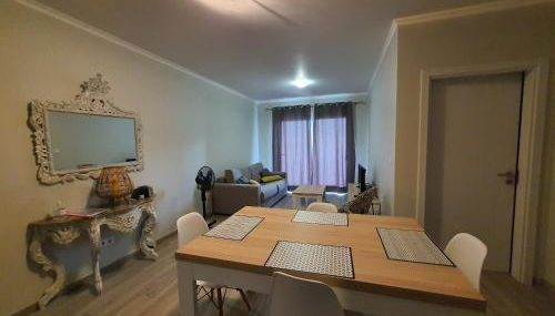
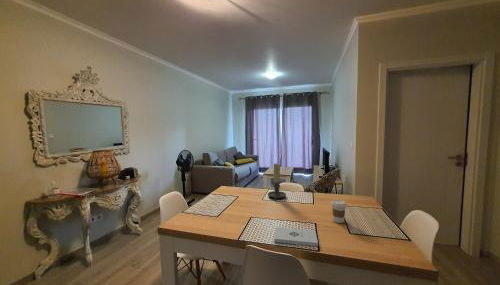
+ notepad [273,226,319,247]
+ coffee cup [330,199,348,224]
+ candle holder [267,162,287,201]
